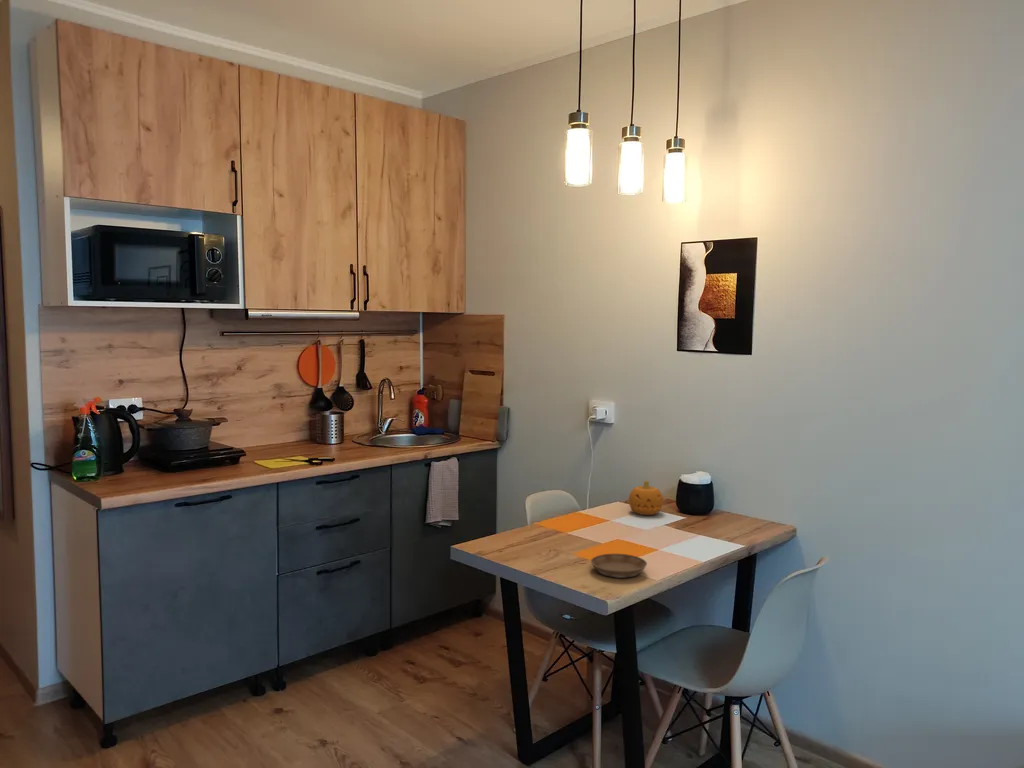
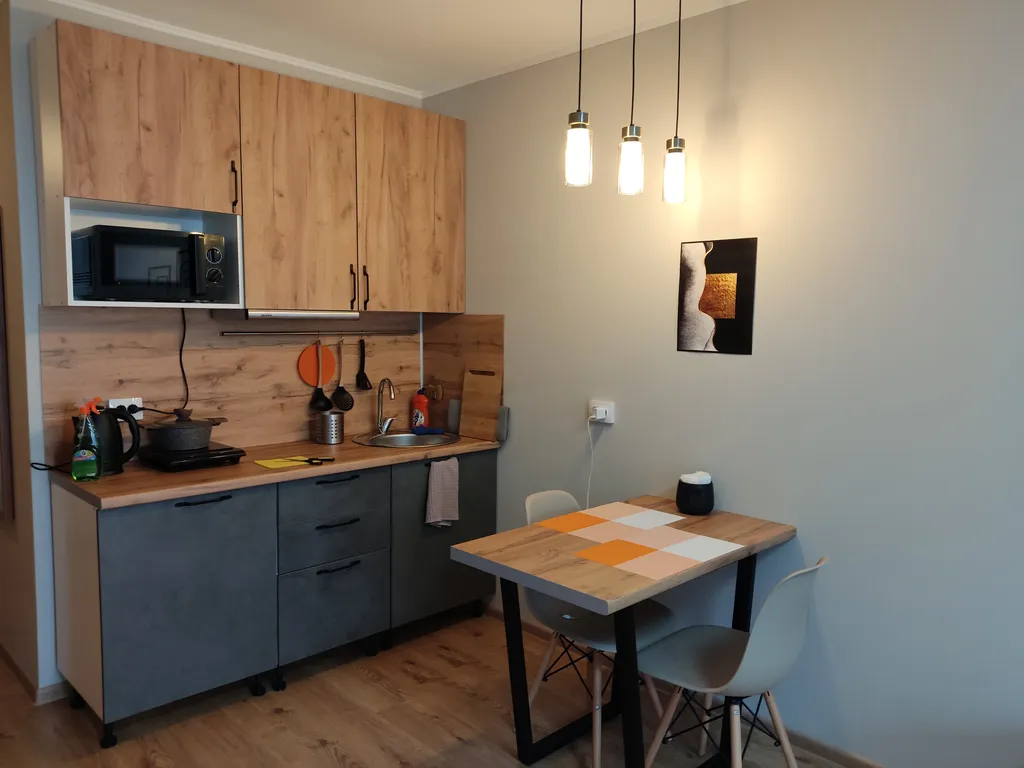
- saucer [590,553,648,579]
- fruit [628,479,664,516]
